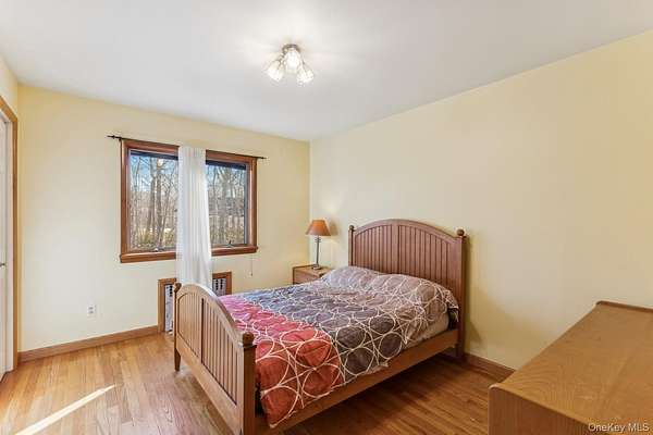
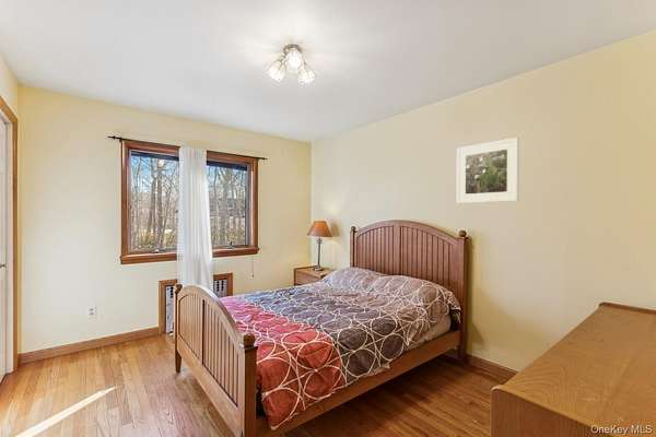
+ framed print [456,137,519,204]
